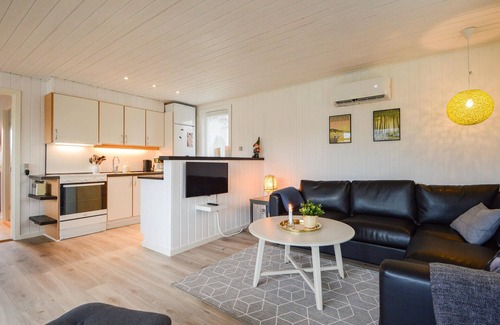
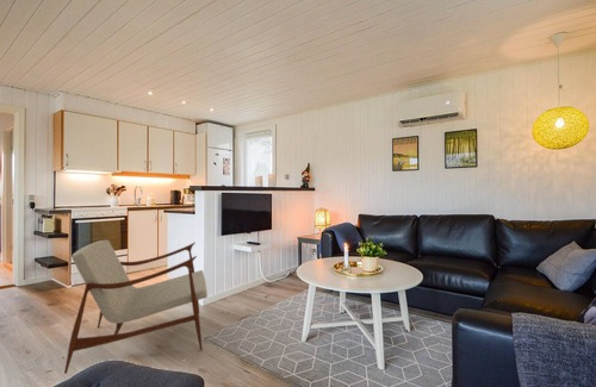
+ armchair [63,239,209,375]
